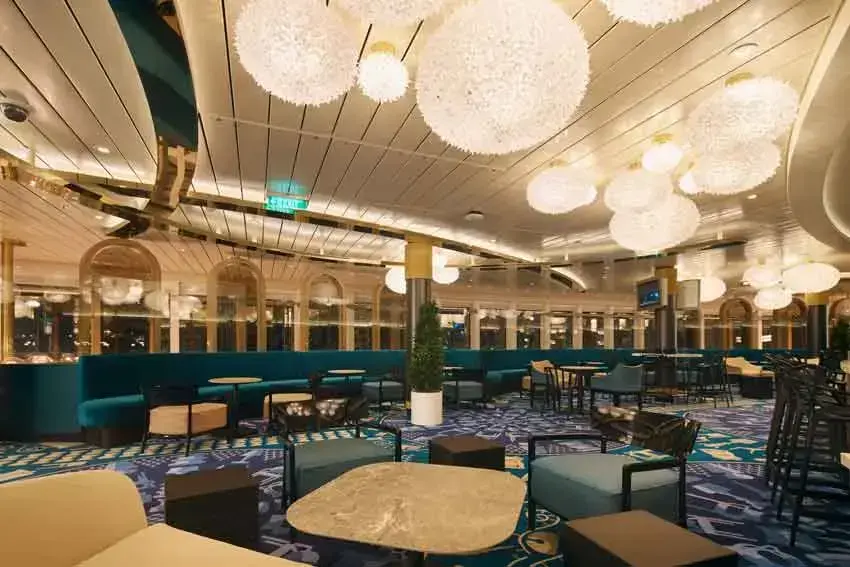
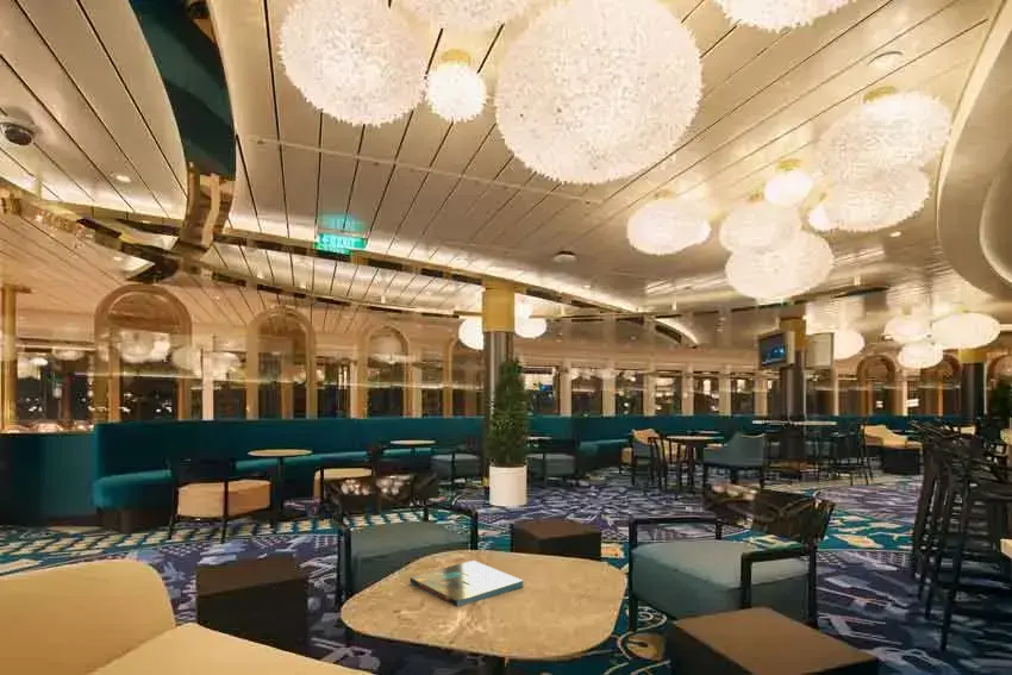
+ board game [408,560,524,607]
